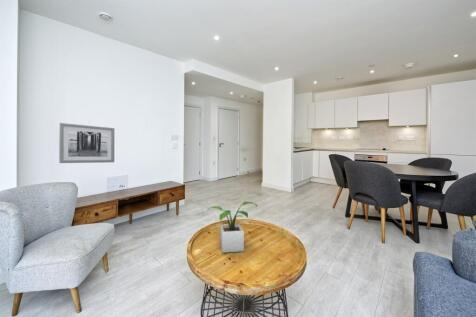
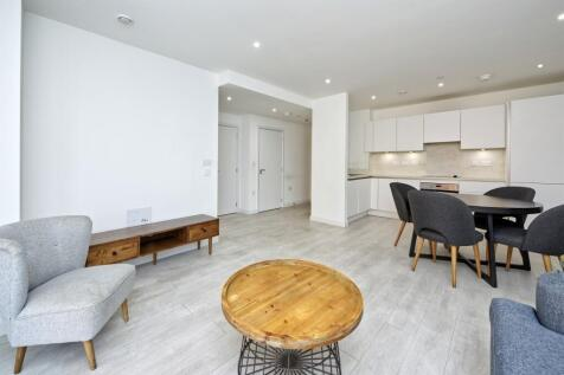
- wall art [58,122,115,164]
- potted plant [207,200,258,254]
